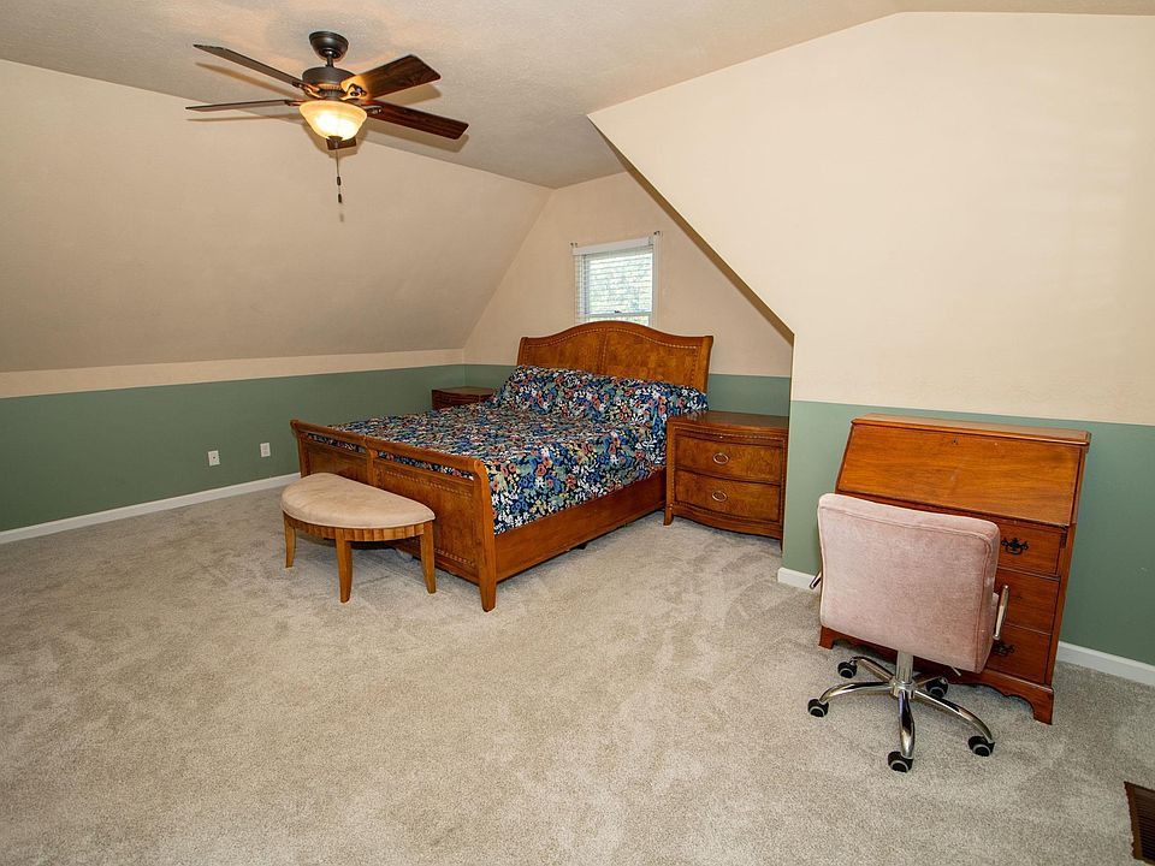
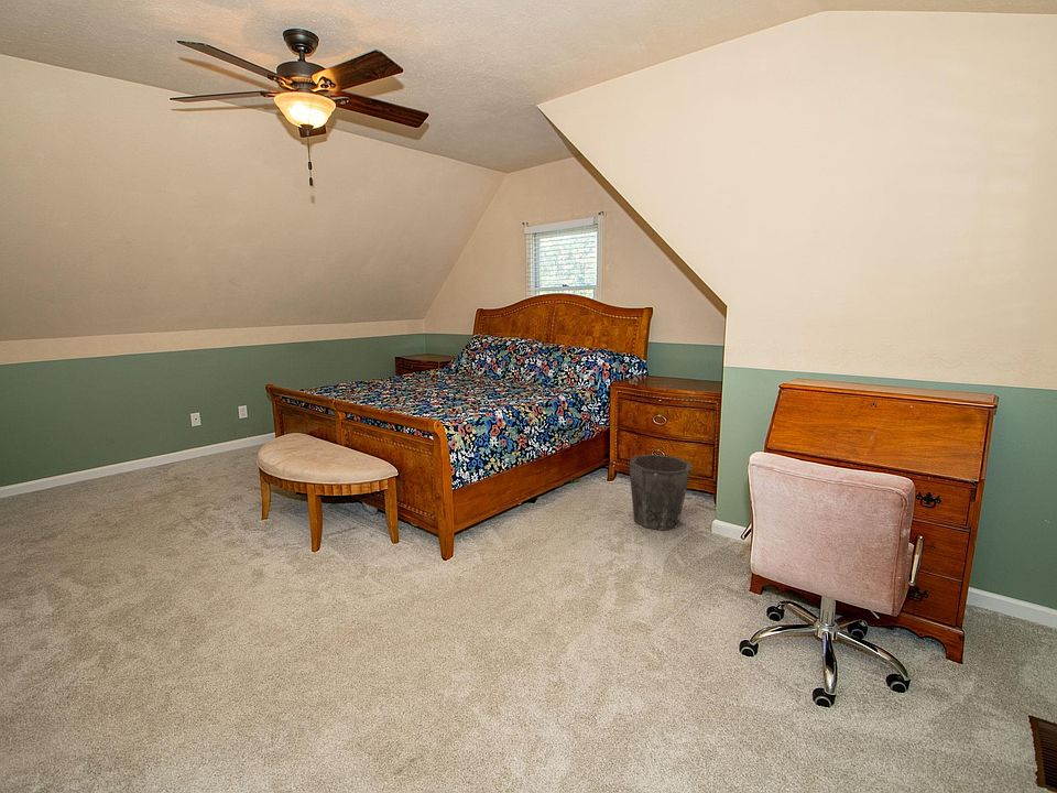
+ waste bin [628,453,694,531]
